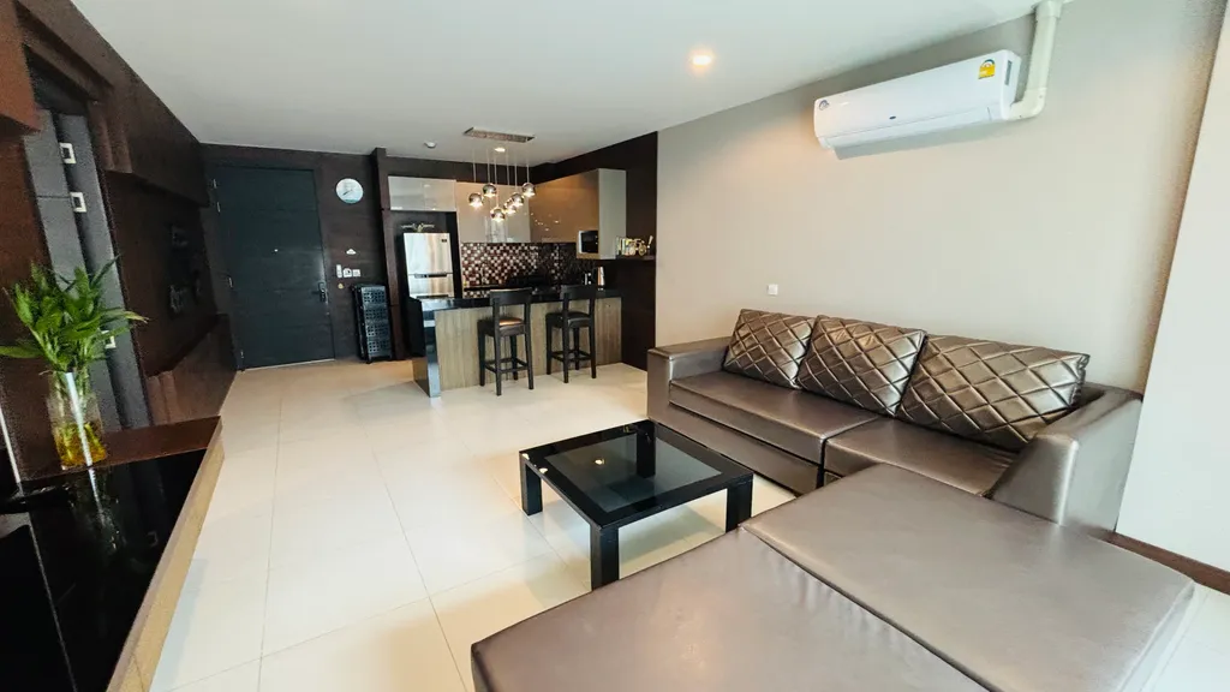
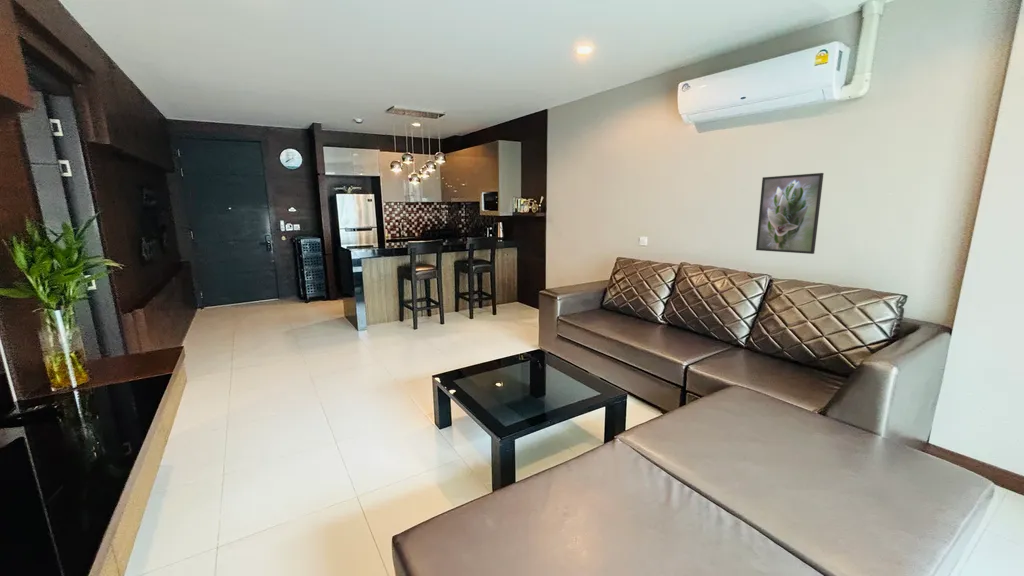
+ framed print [755,172,825,255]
